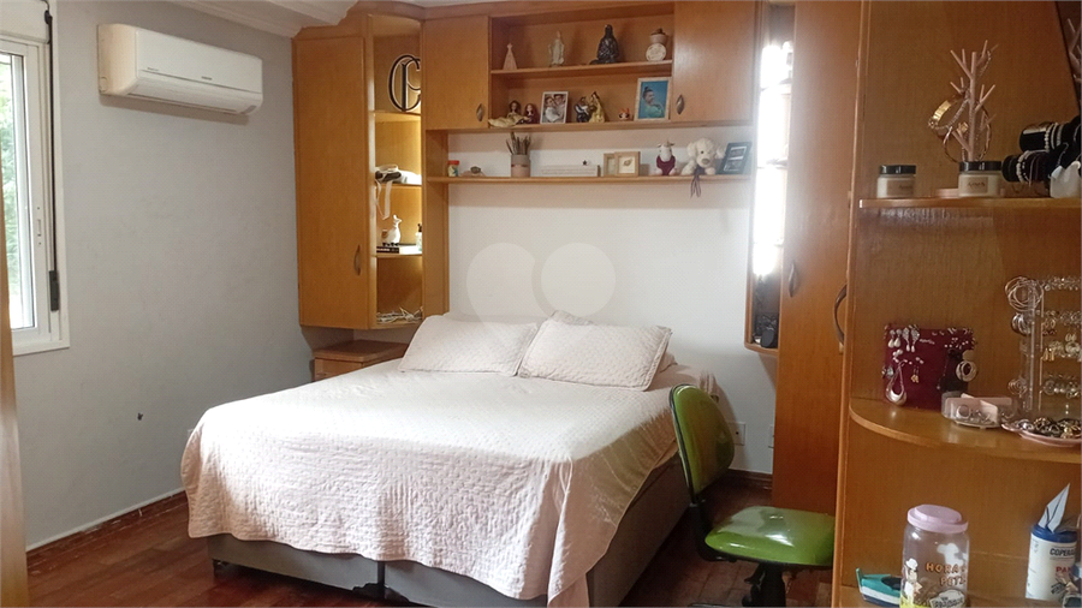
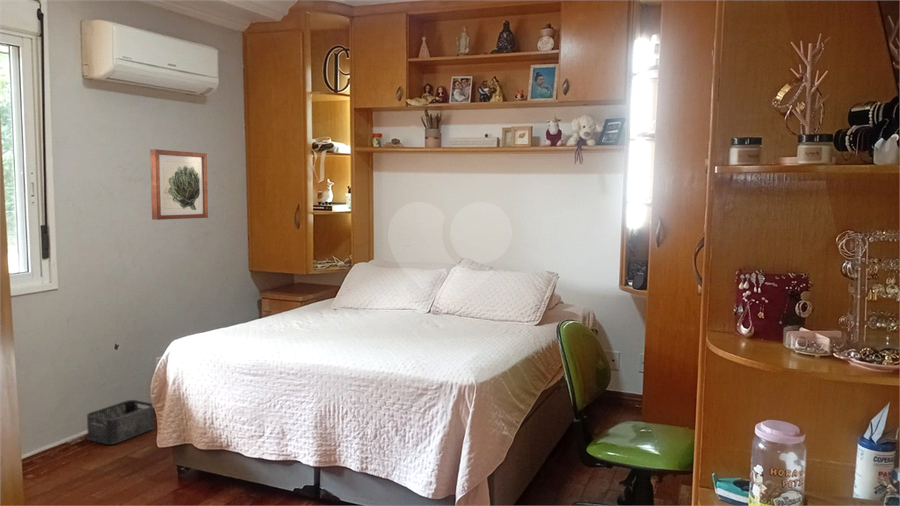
+ storage bin [86,399,156,445]
+ wall art [149,148,209,221]
